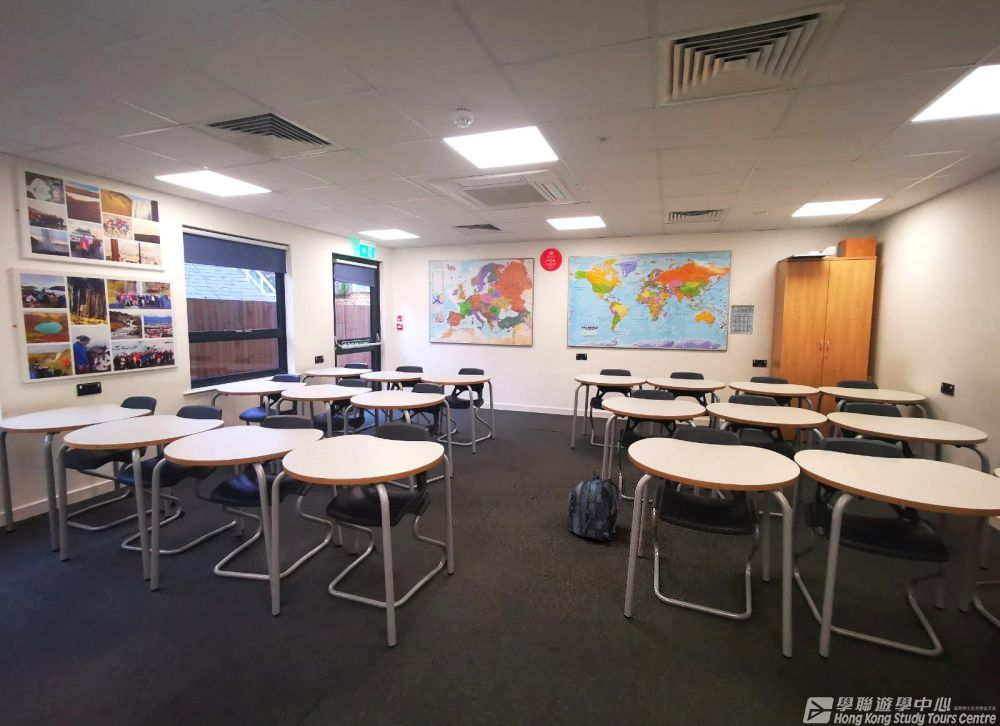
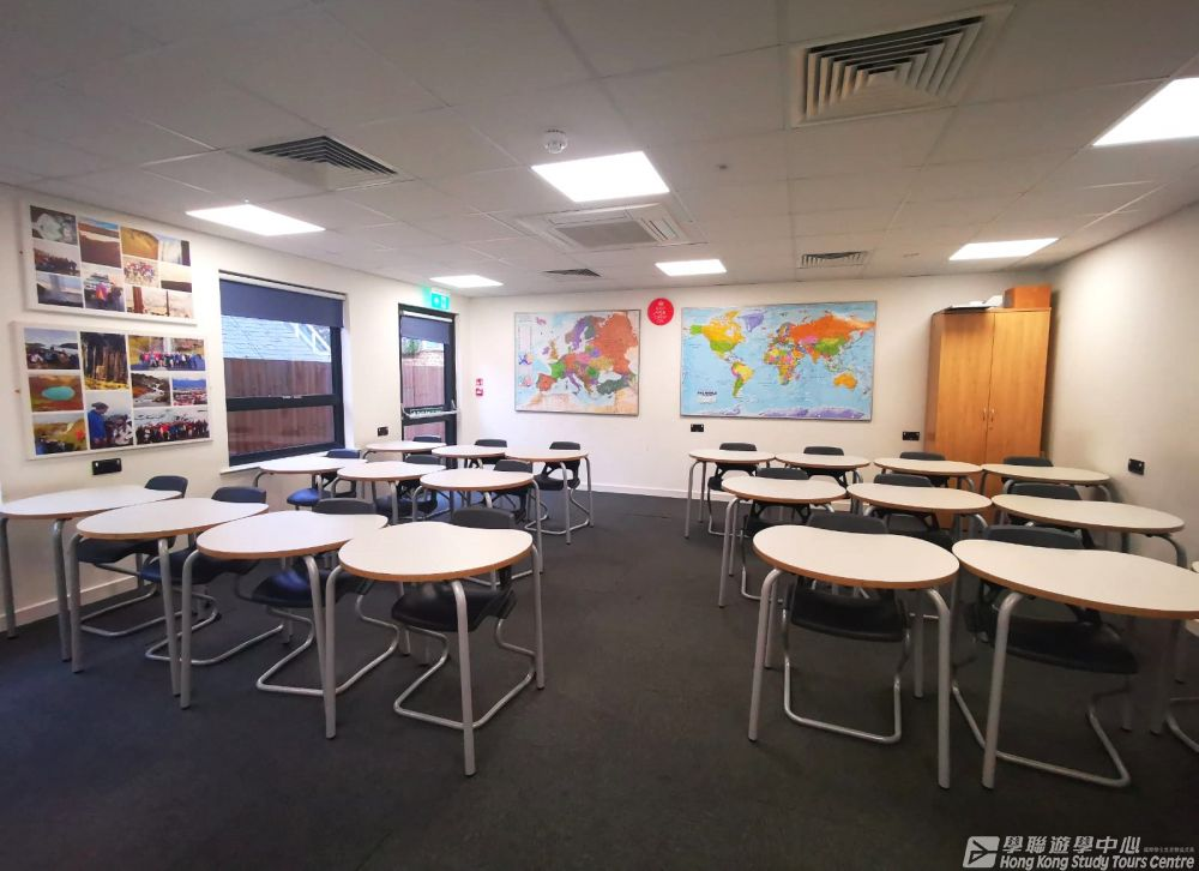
- calendar [729,299,755,335]
- backpack [566,470,623,543]
